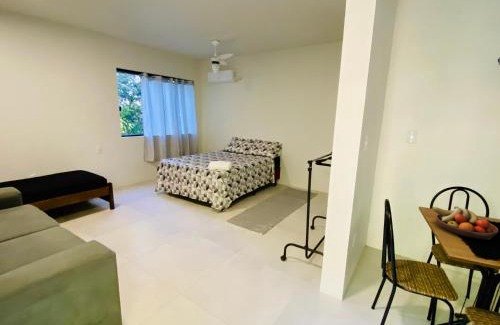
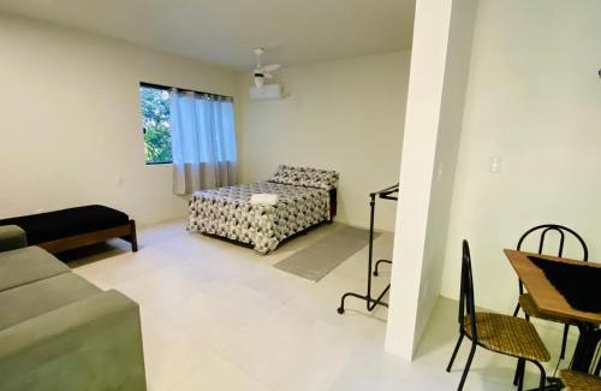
- fruit bowl [431,206,499,241]
